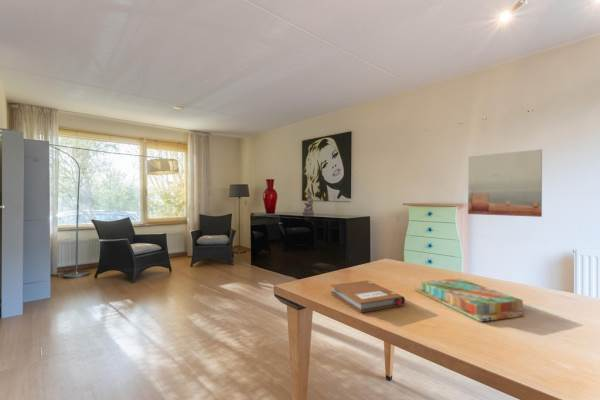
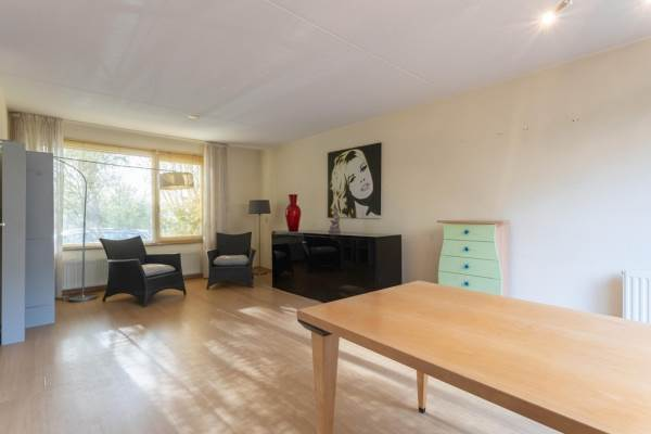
- wall art [467,148,543,218]
- board game [414,277,524,323]
- notebook [329,280,406,314]
